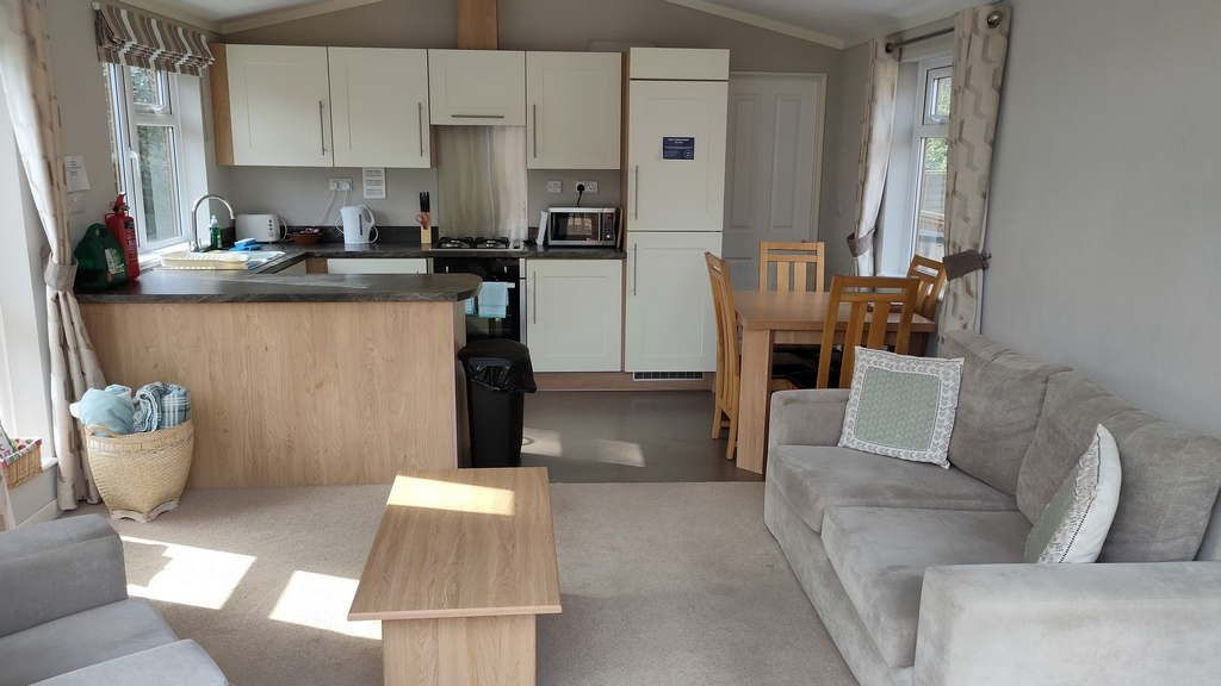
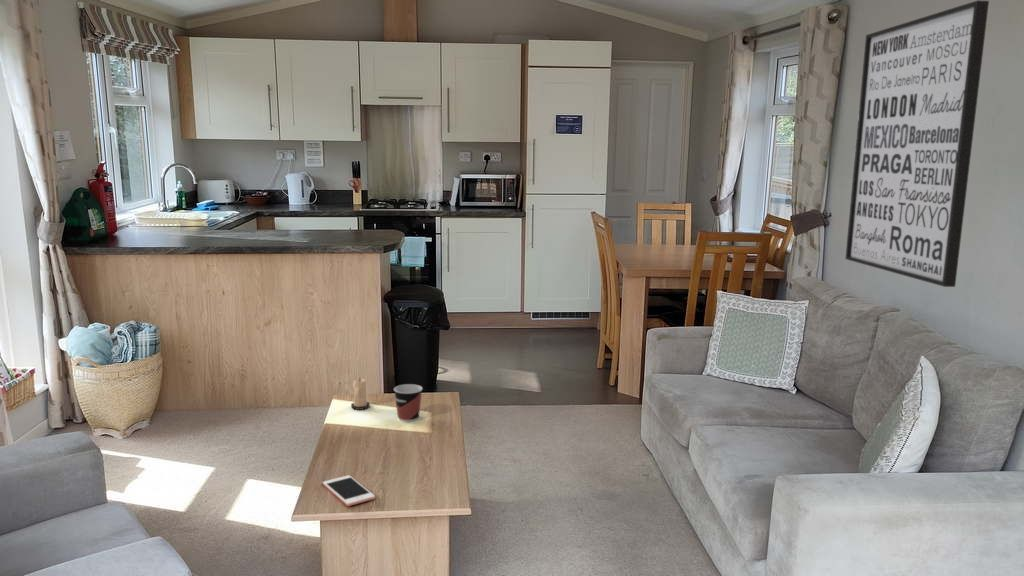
+ wall art [844,0,990,288]
+ candle [350,377,371,411]
+ cup [393,383,424,423]
+ cell phone [322,474,376,507]
